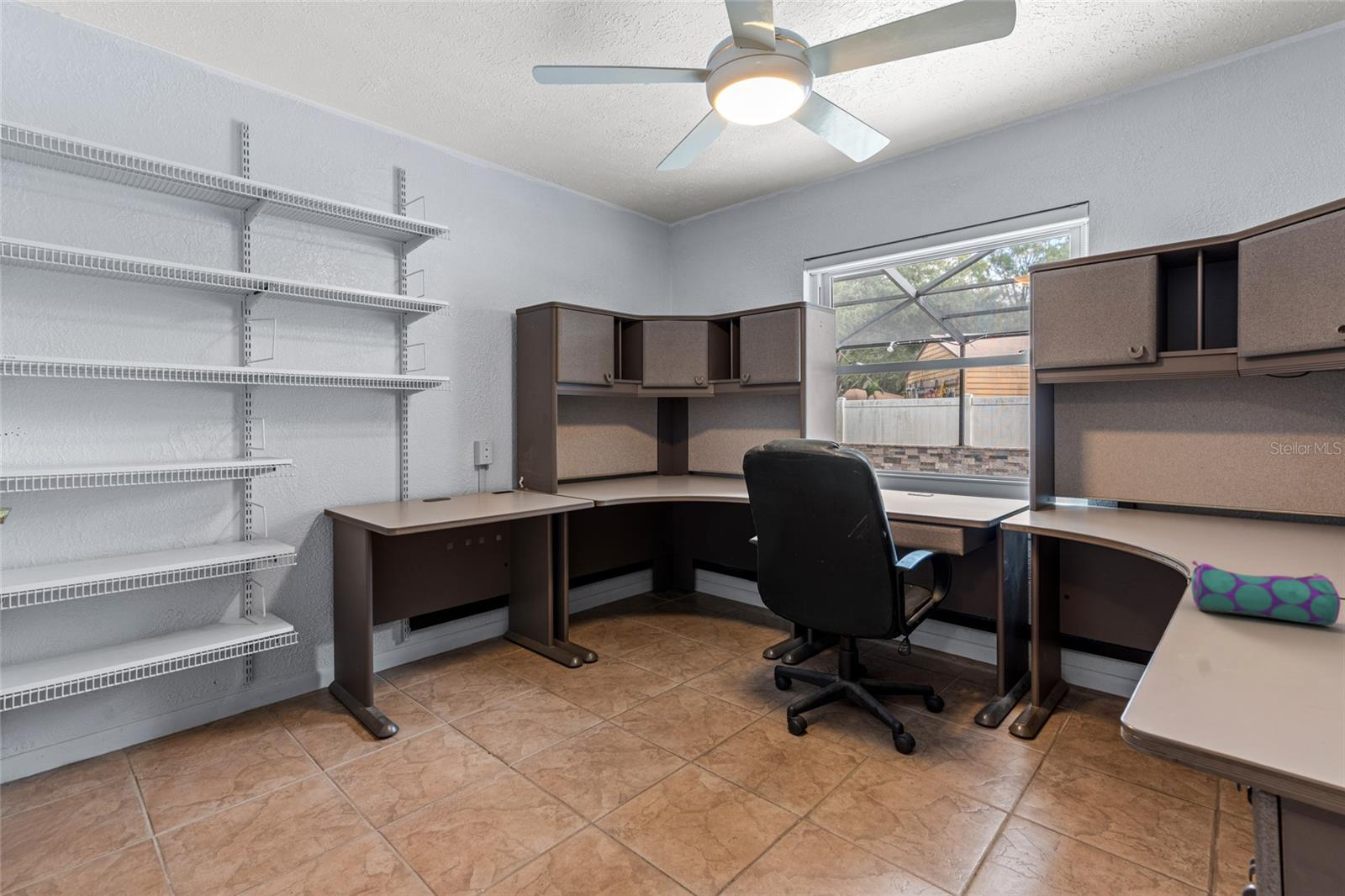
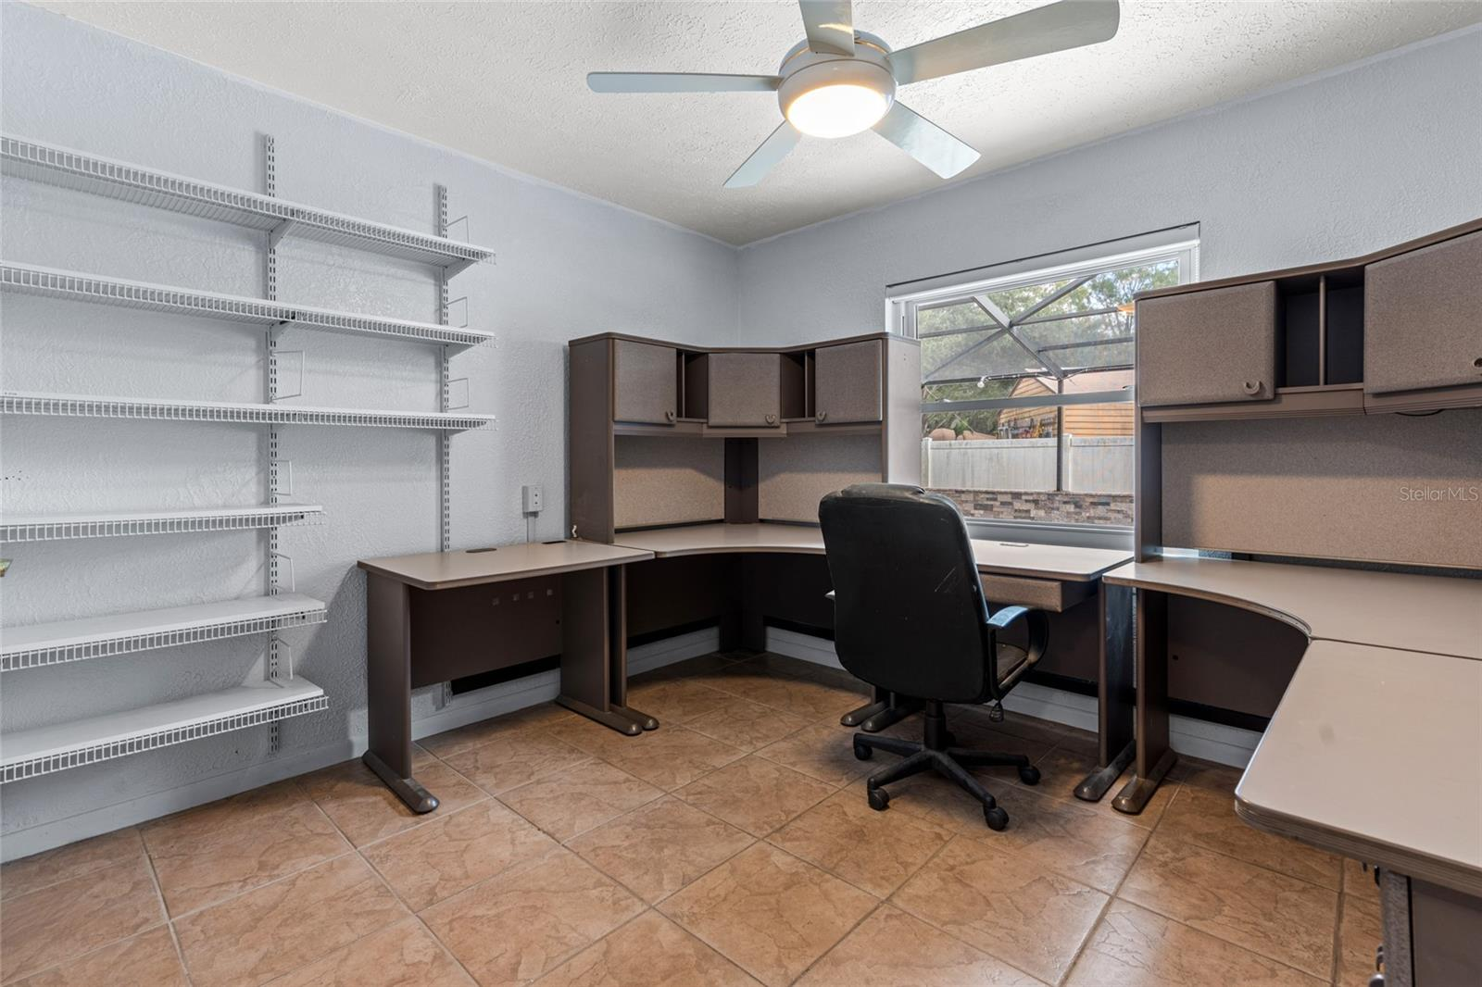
- pencil case [1190,560,1342,626]
